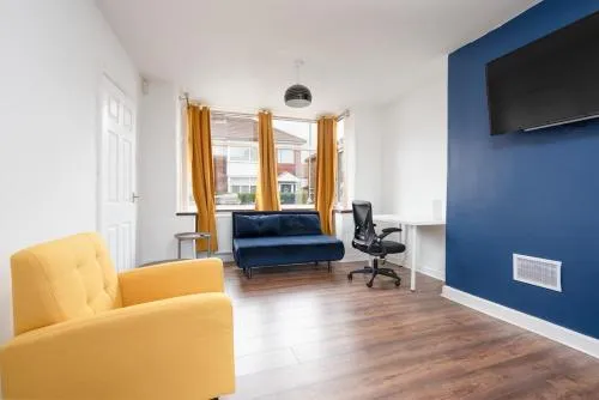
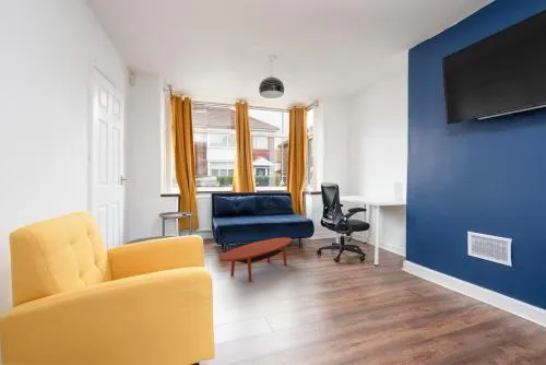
+ coffee table [218,236,293,283]
